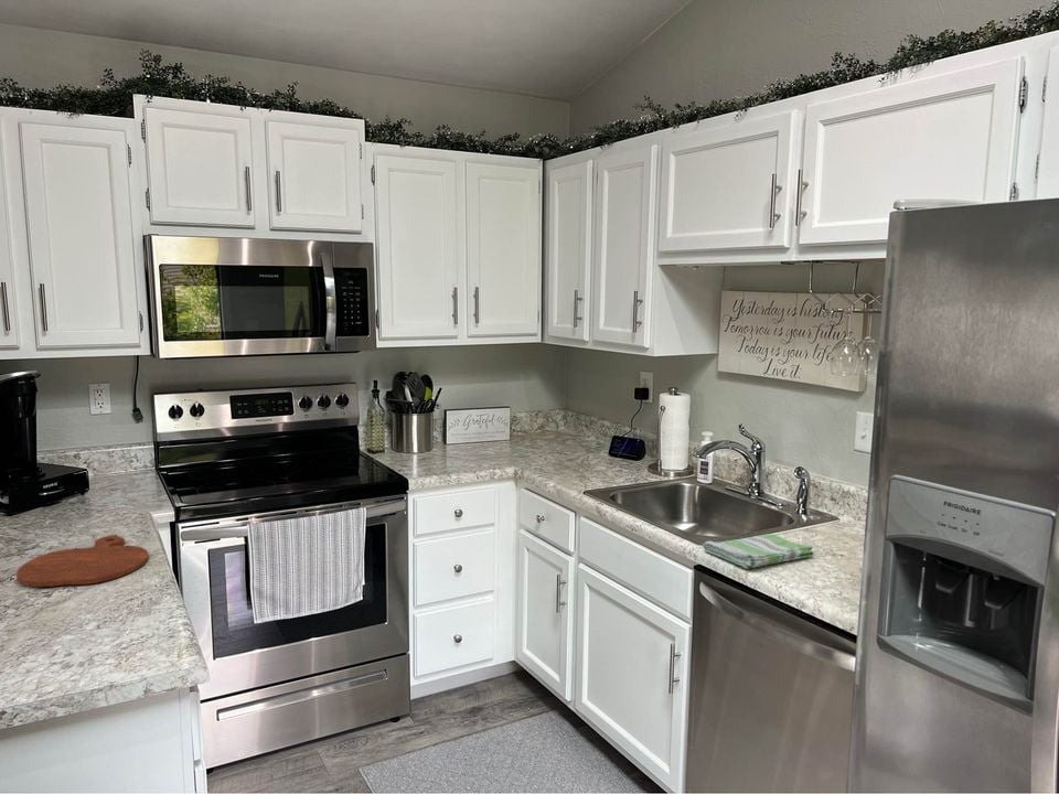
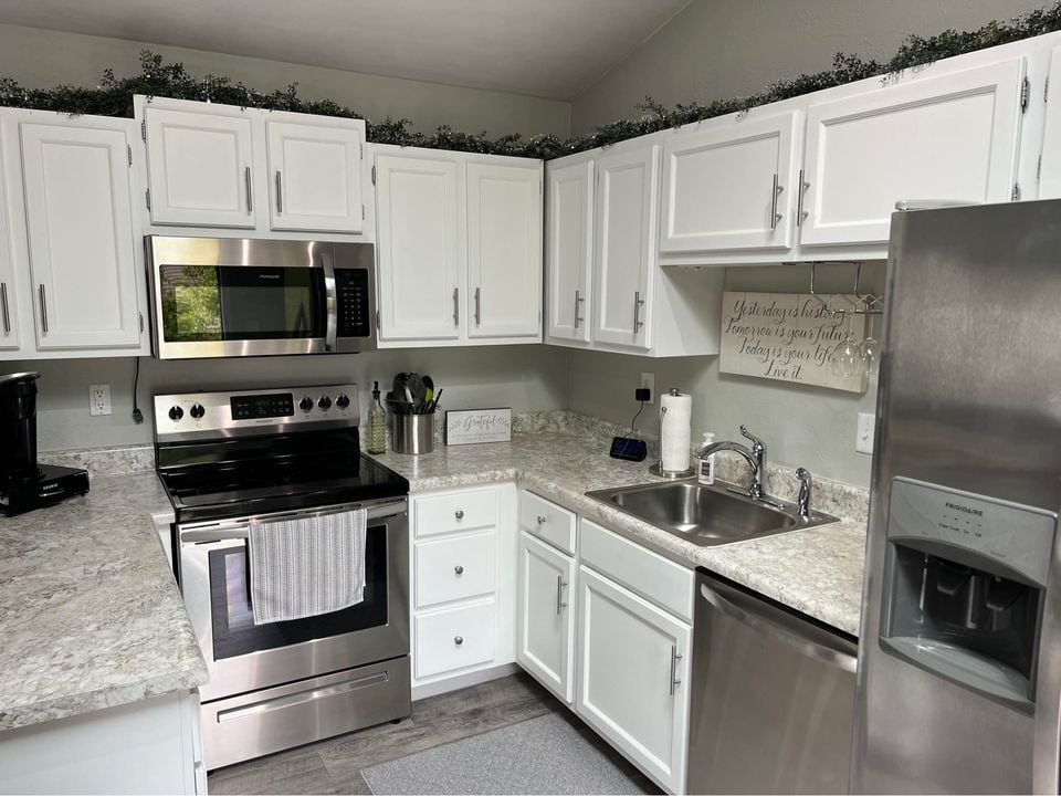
- dish towel [702,533,815,569]
- cutting board [15,534,150,588]
